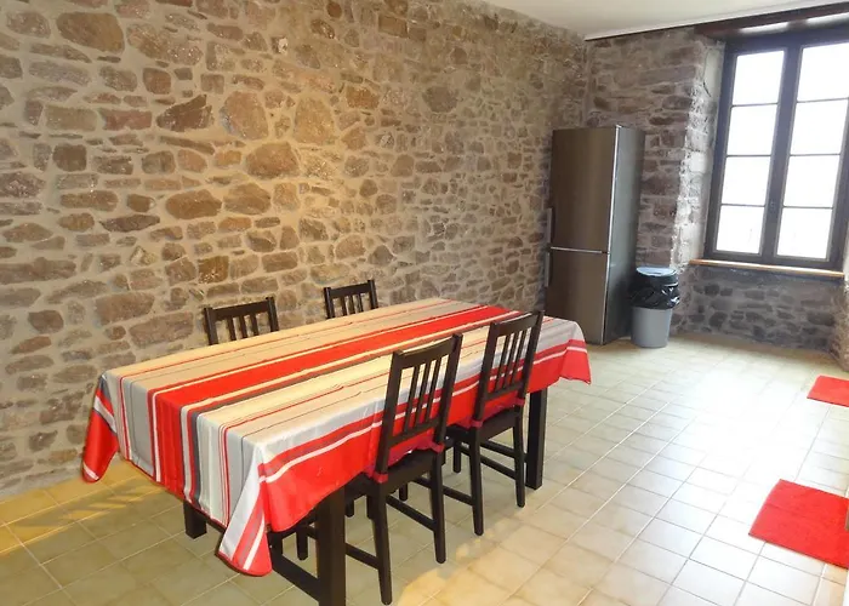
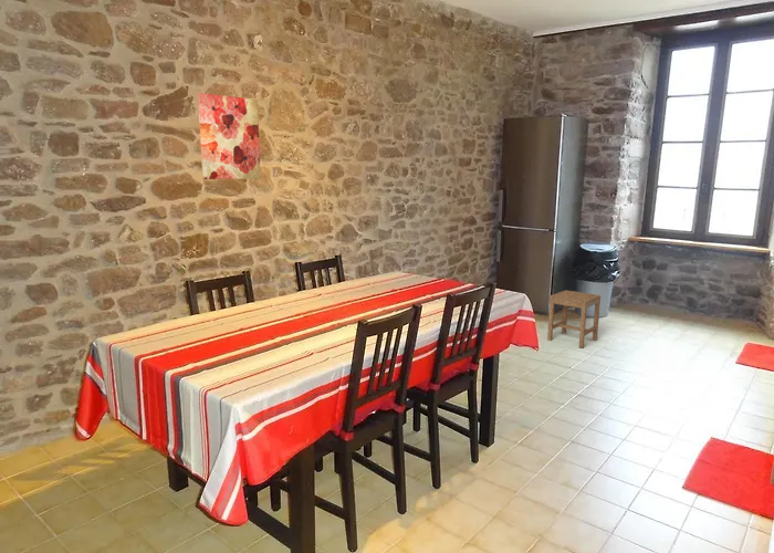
+ wall art [197,92,262,180]
+ stool [546,289,602,349]
